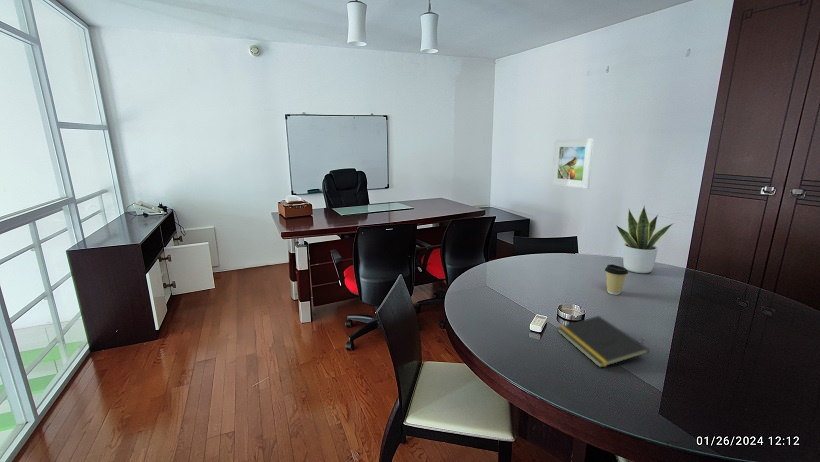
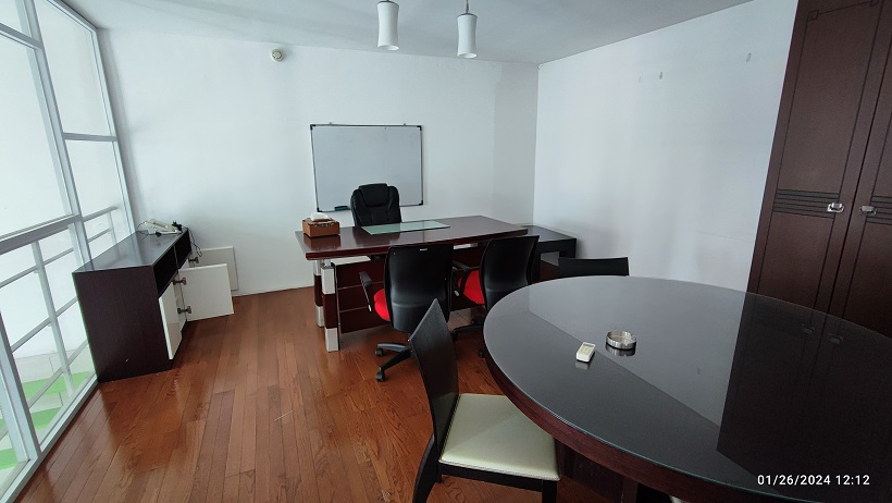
- notepad [557,315,650,369]
- potted plant [615,204,675,274]
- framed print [550,137,595,190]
- coffee cup [604,263,629,296]
